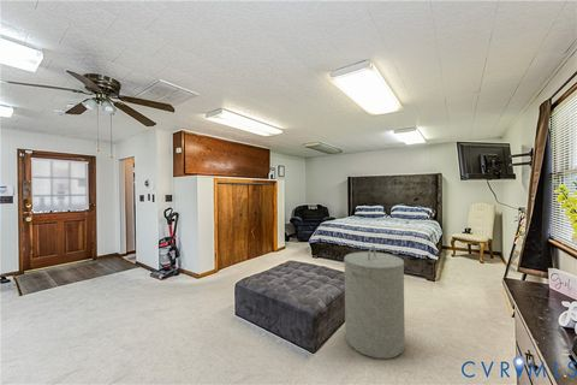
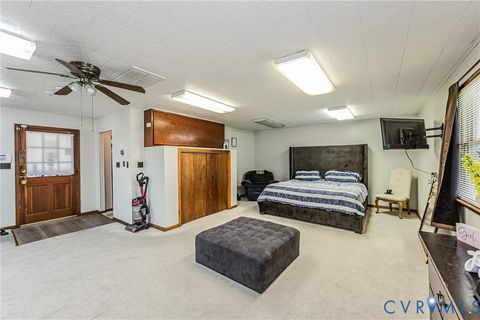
- laundry hamper [343,244,406,360]
